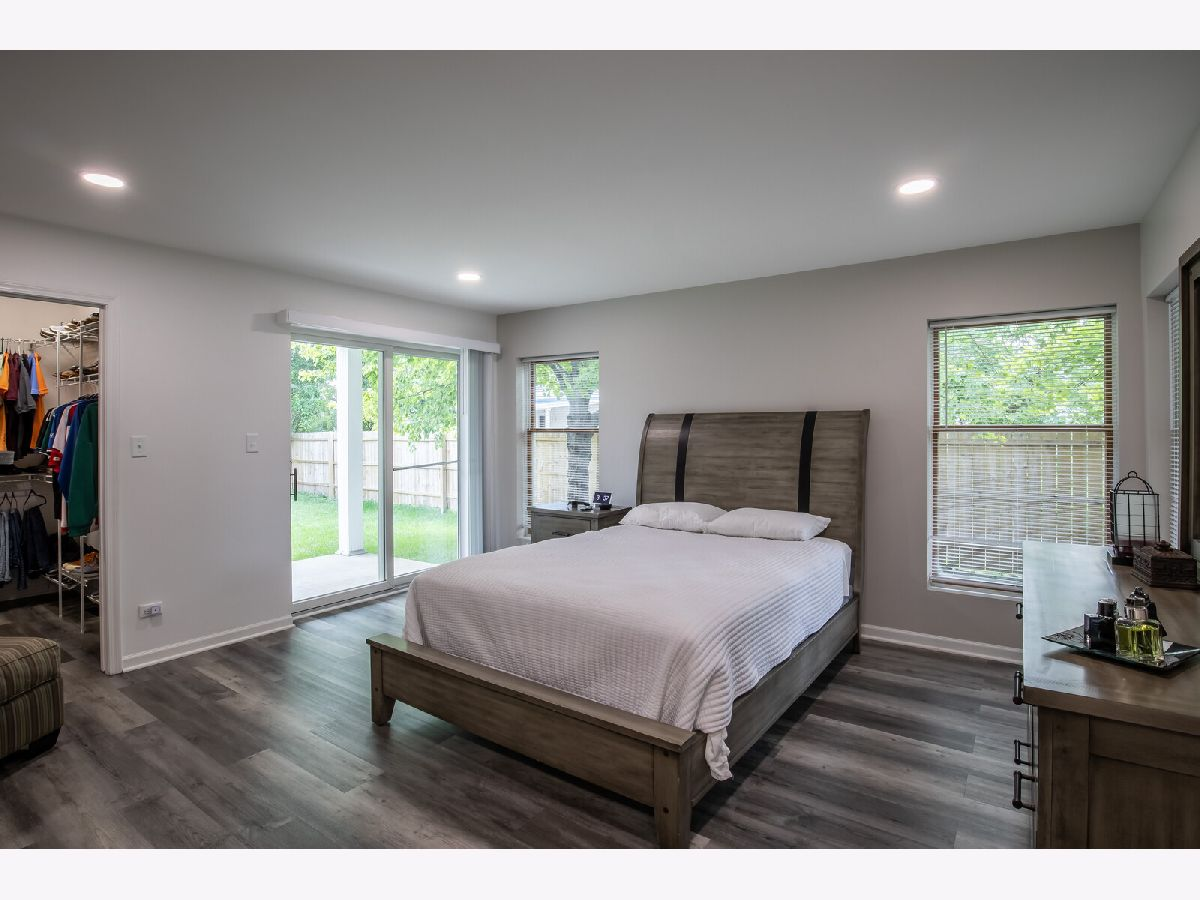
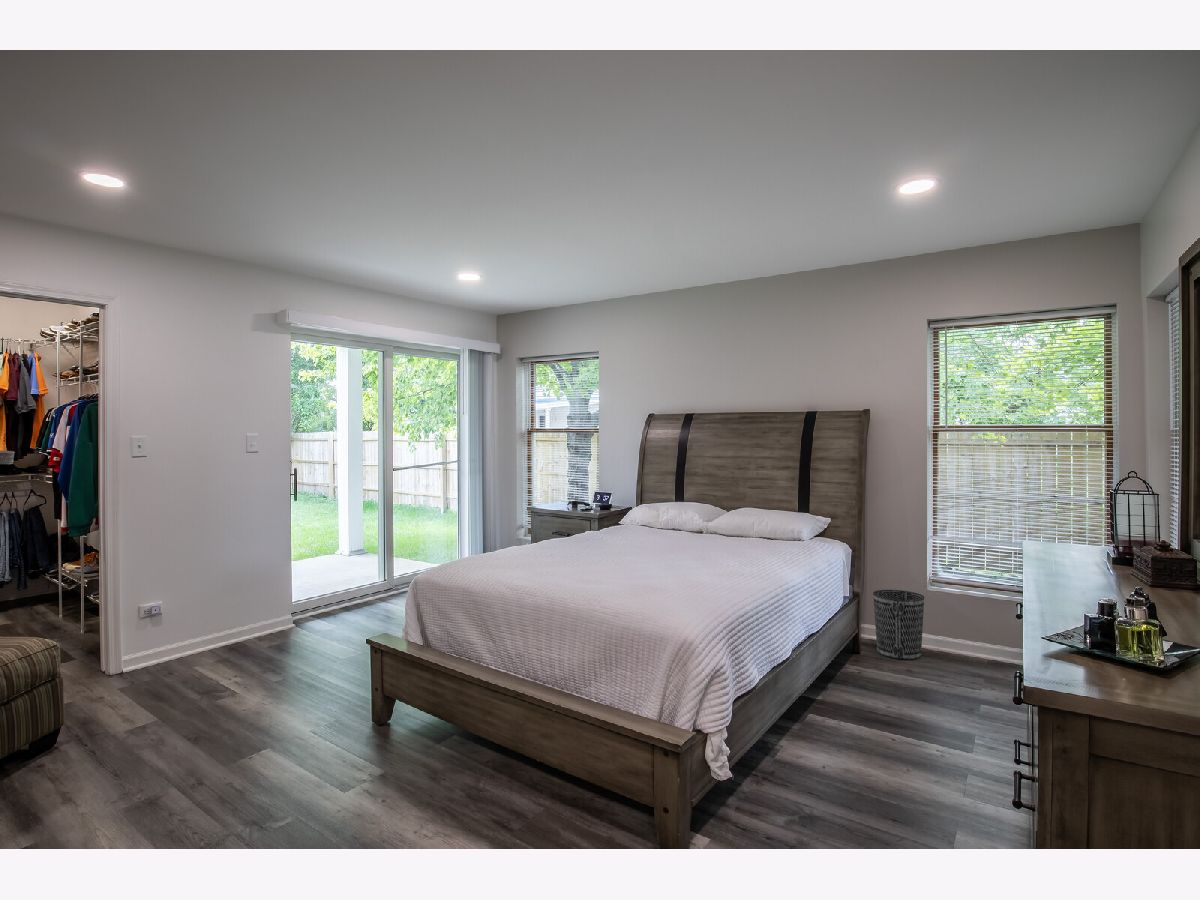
+ wastebasket [872,589,925,661]
